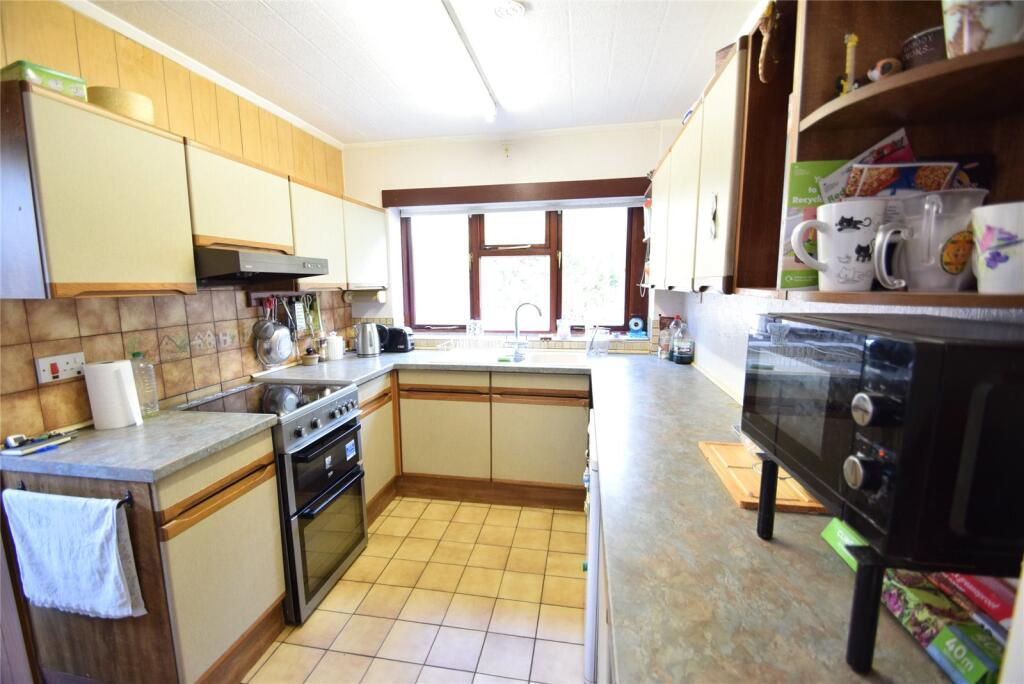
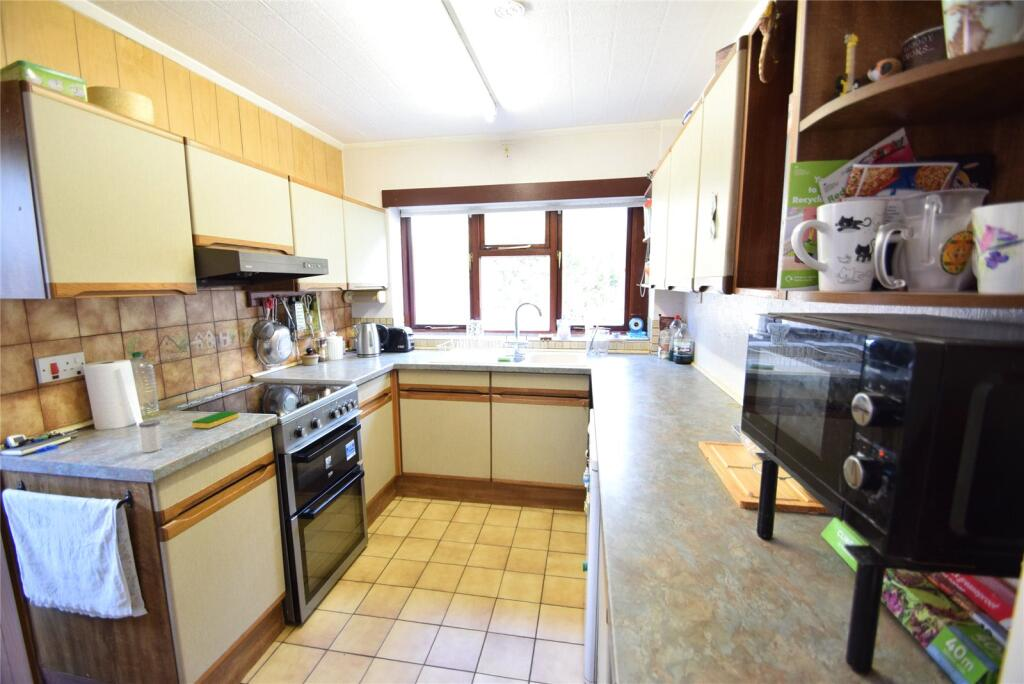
+ salt shaker [138,419,163,453]
+ dish sponge [191,410,239,429]
